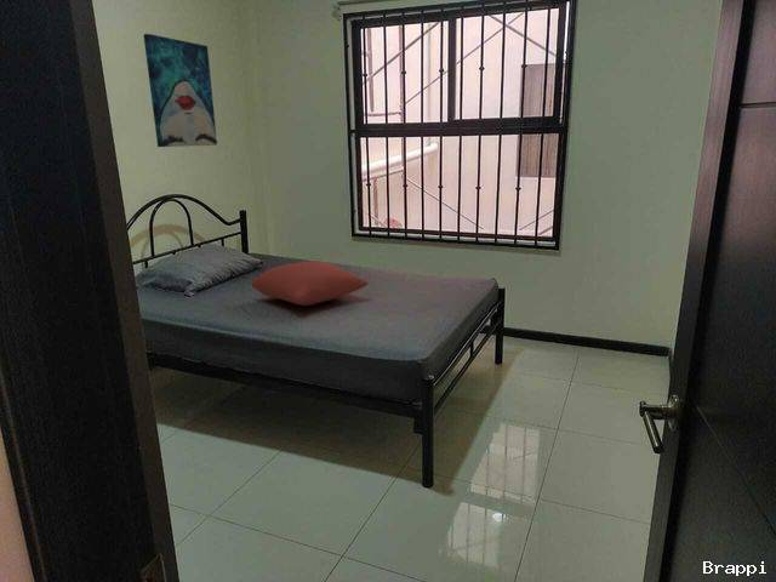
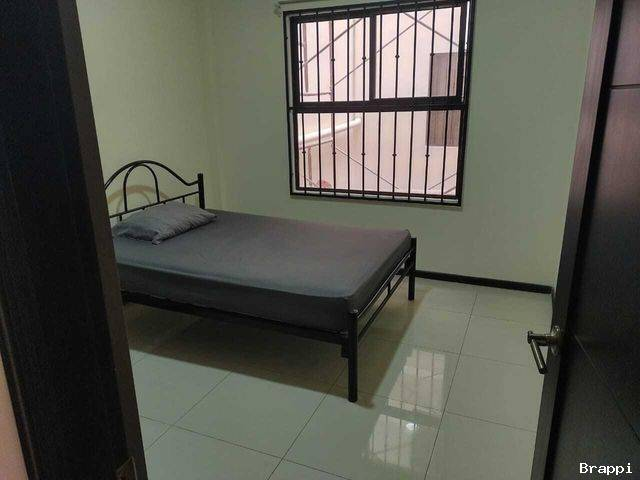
- wall art [142,33,218,148]
- cushion [251,259,369,307]
